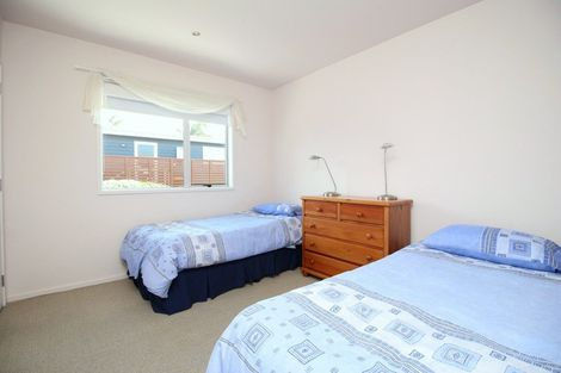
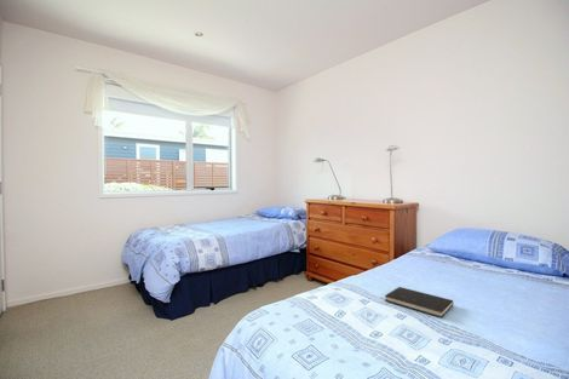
+ hardcover book [384,286,454,318]
